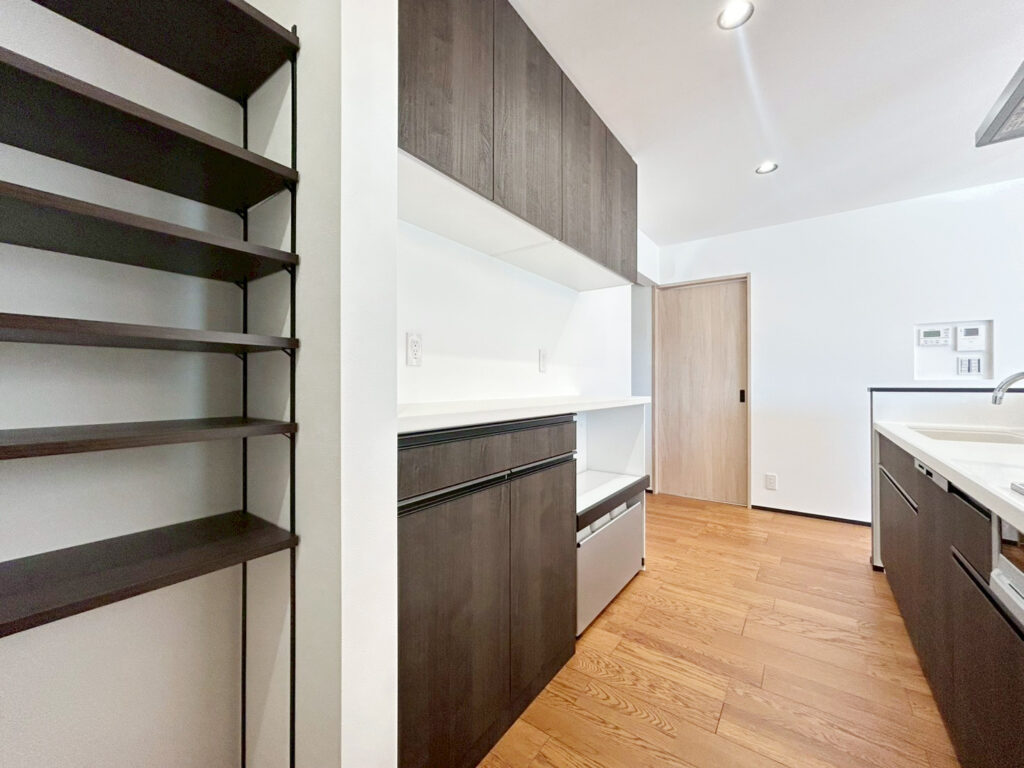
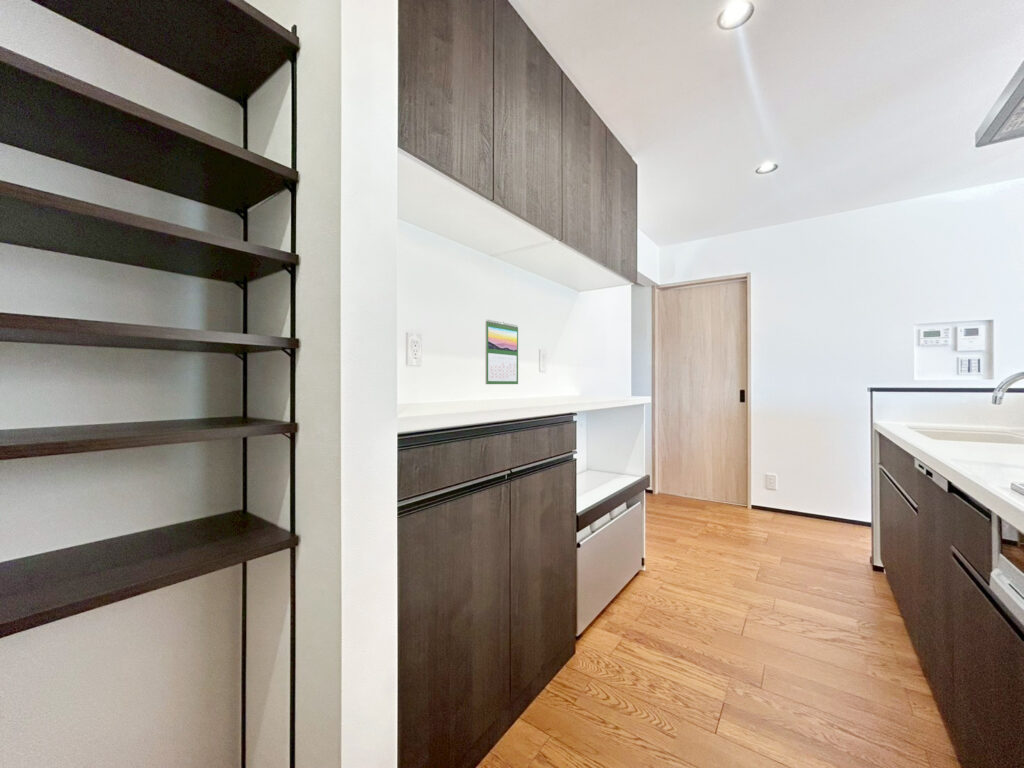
+ calendar [485,319,519,385]
